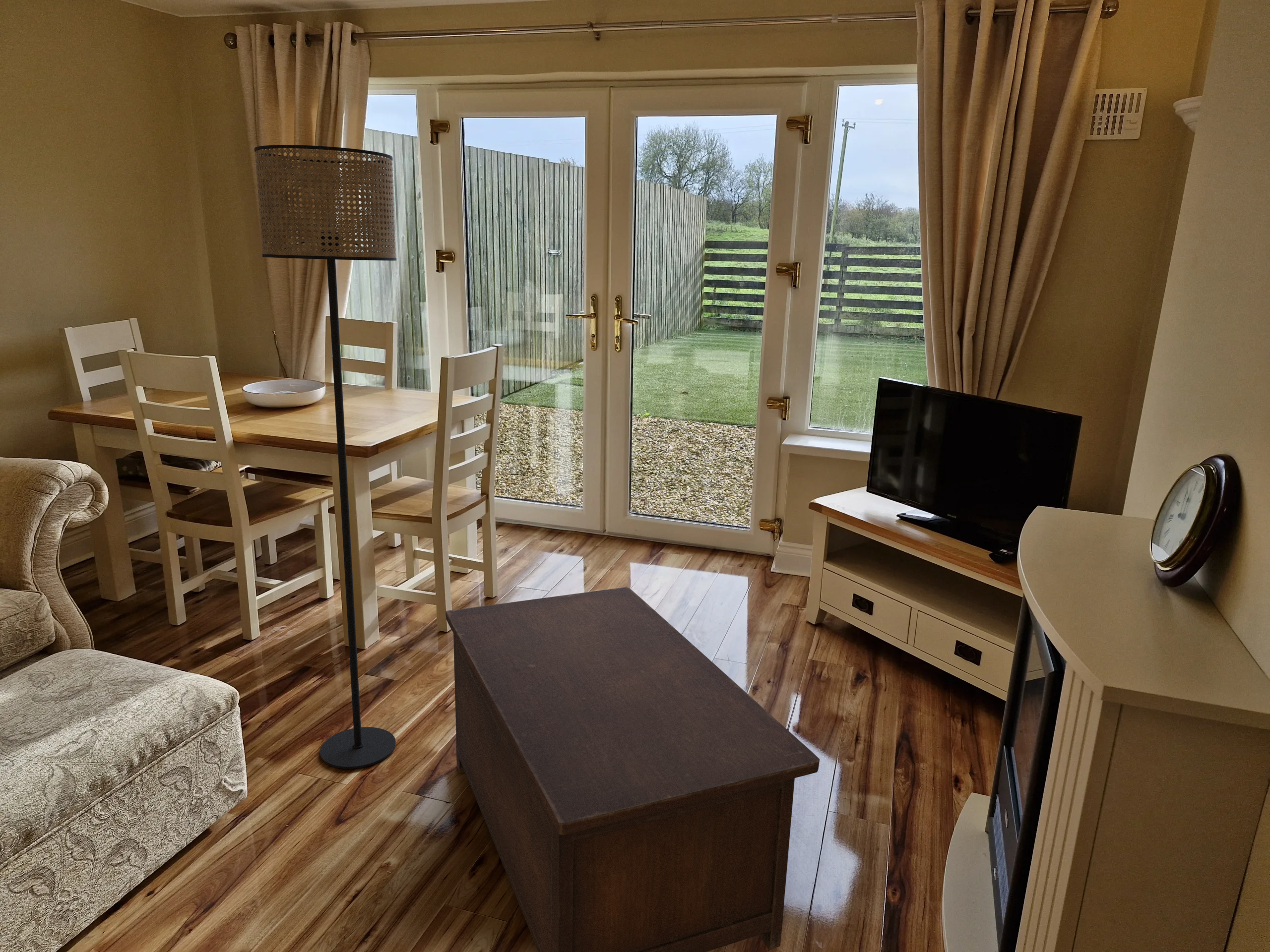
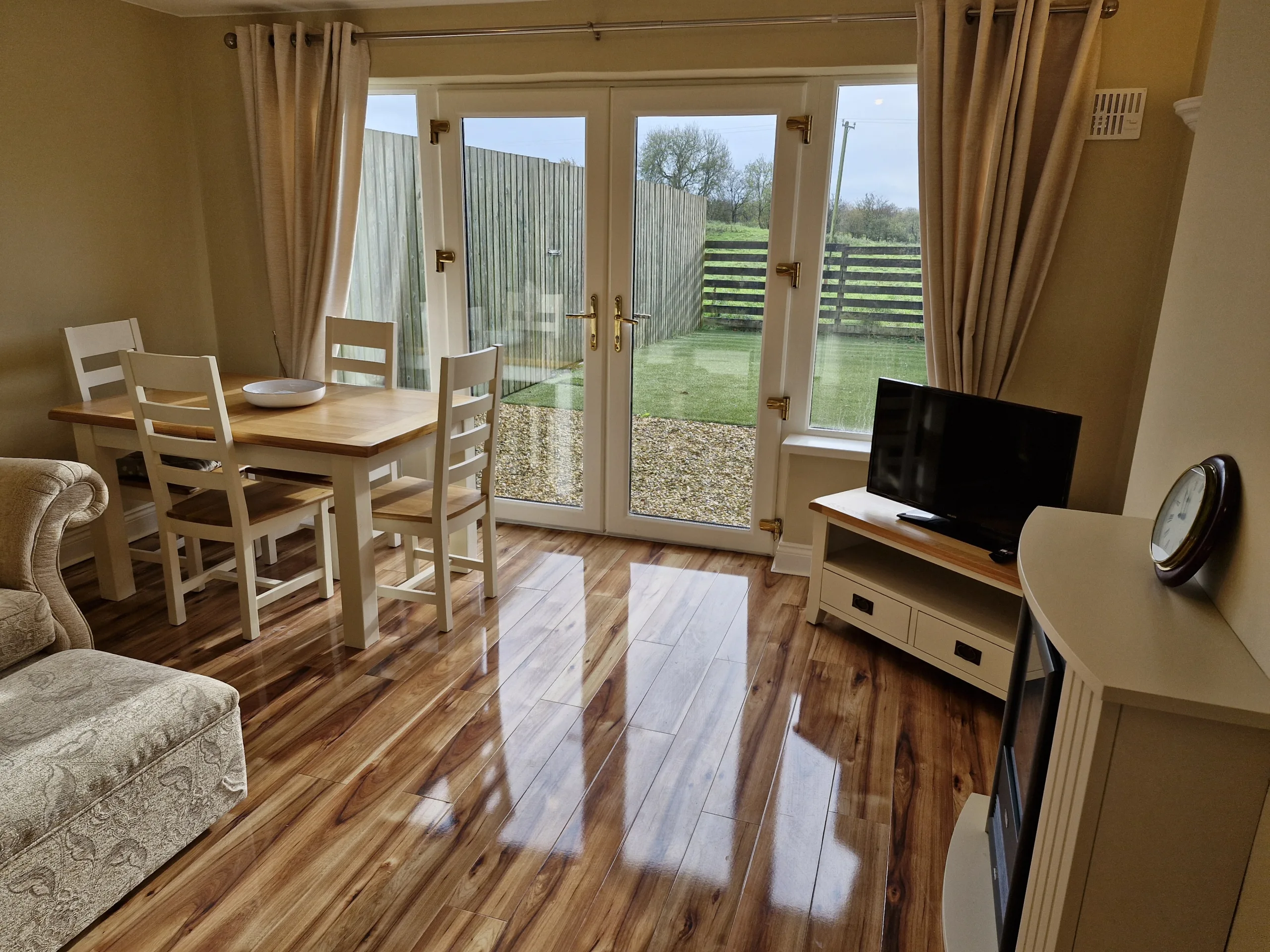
- cabinet [445,587,820,952]
- floor lamp [254,144,397,769]
